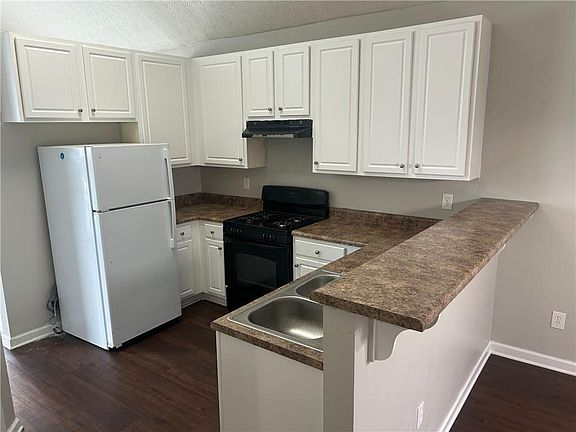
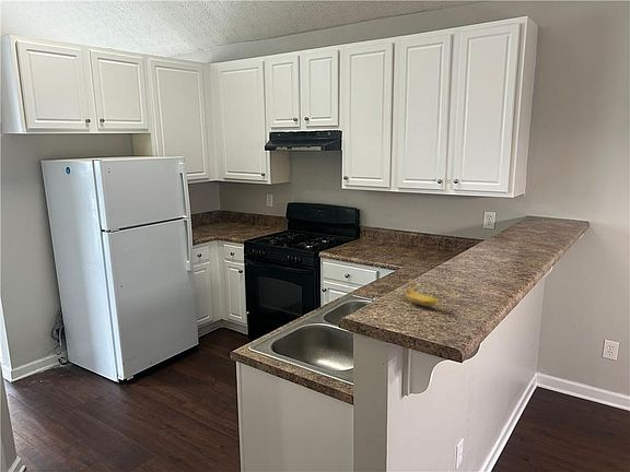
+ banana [398,278,447,310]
